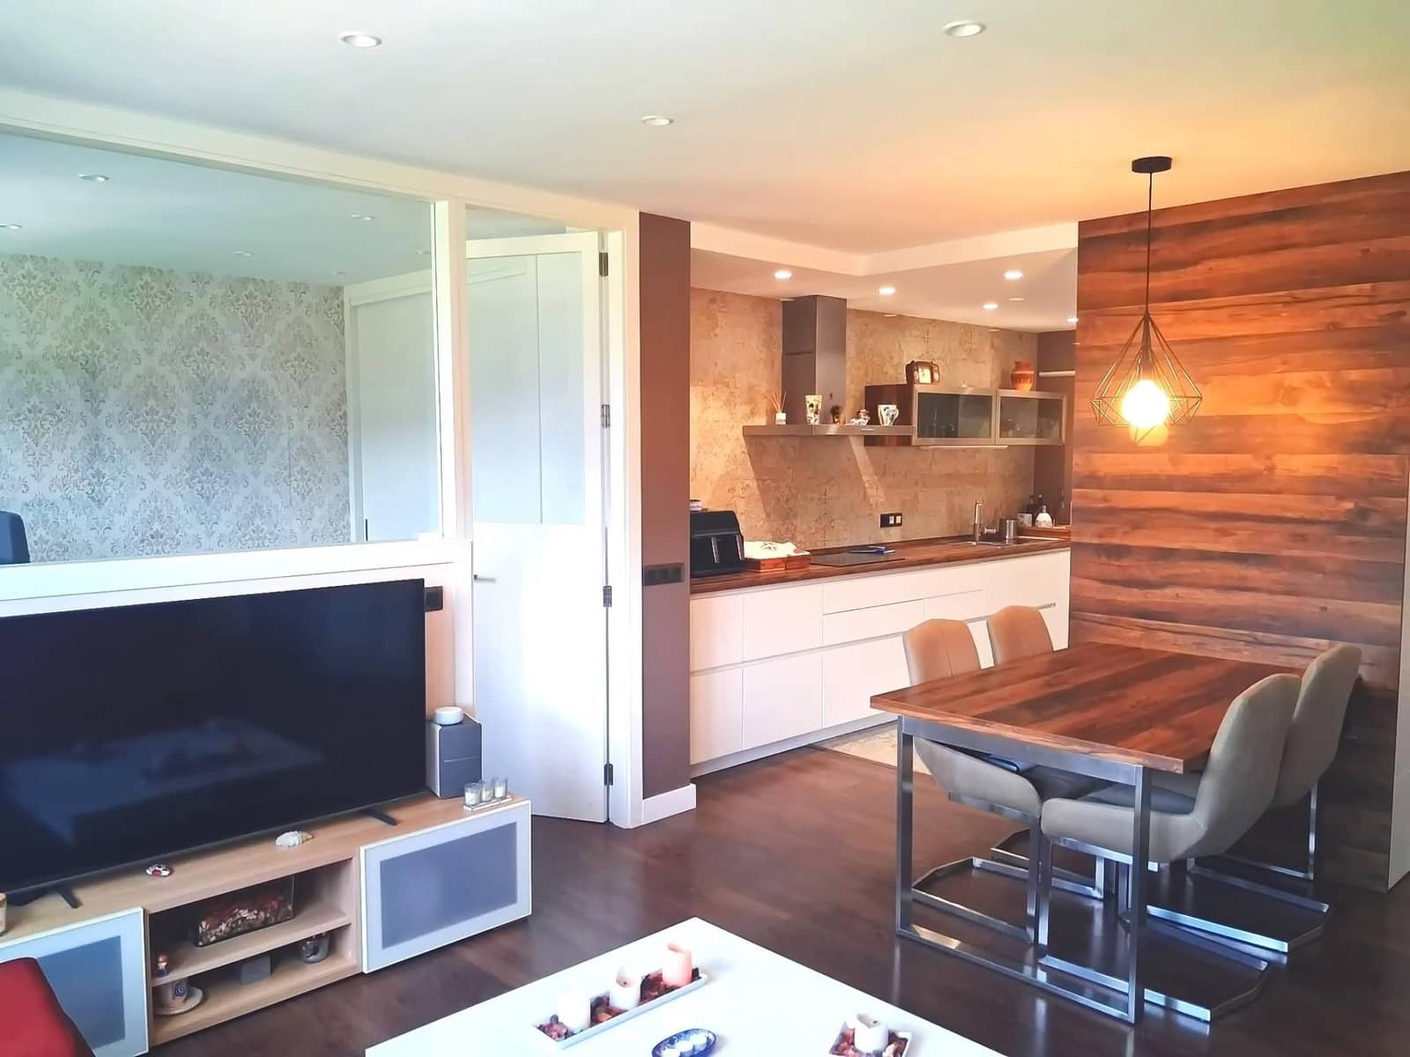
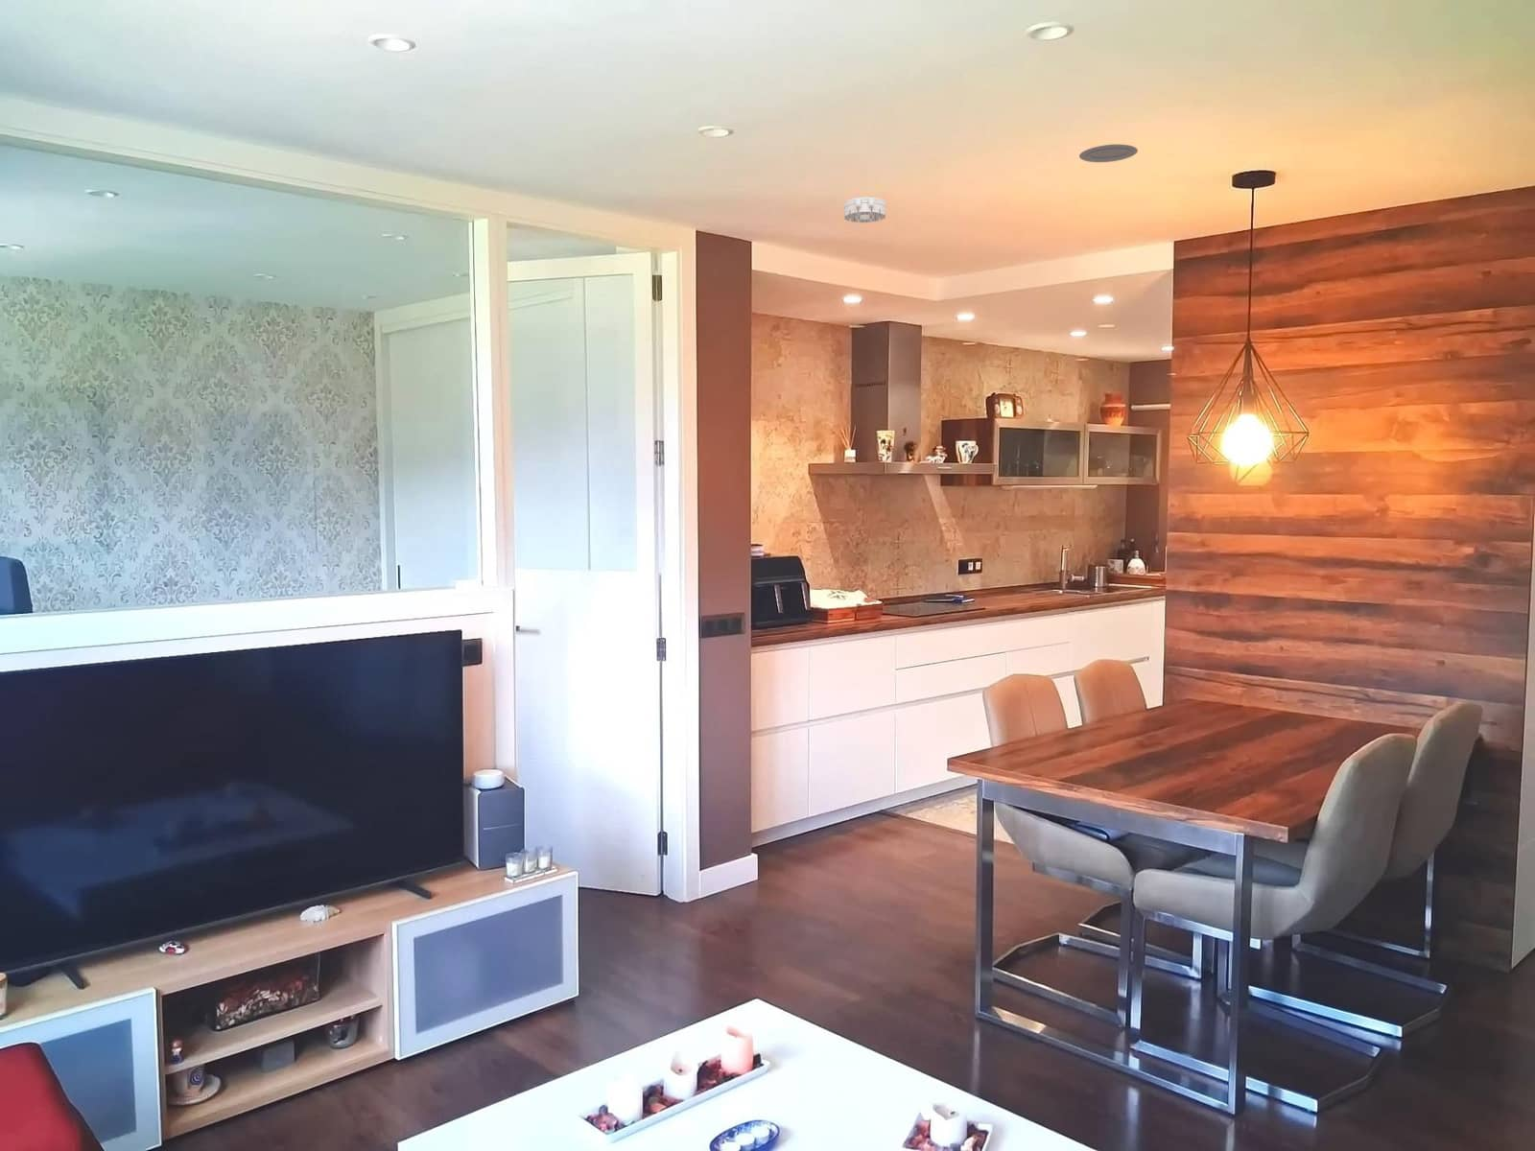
+ smoke detector [842,196,887,224]
+ recessed light [1078,144,1139,163]
